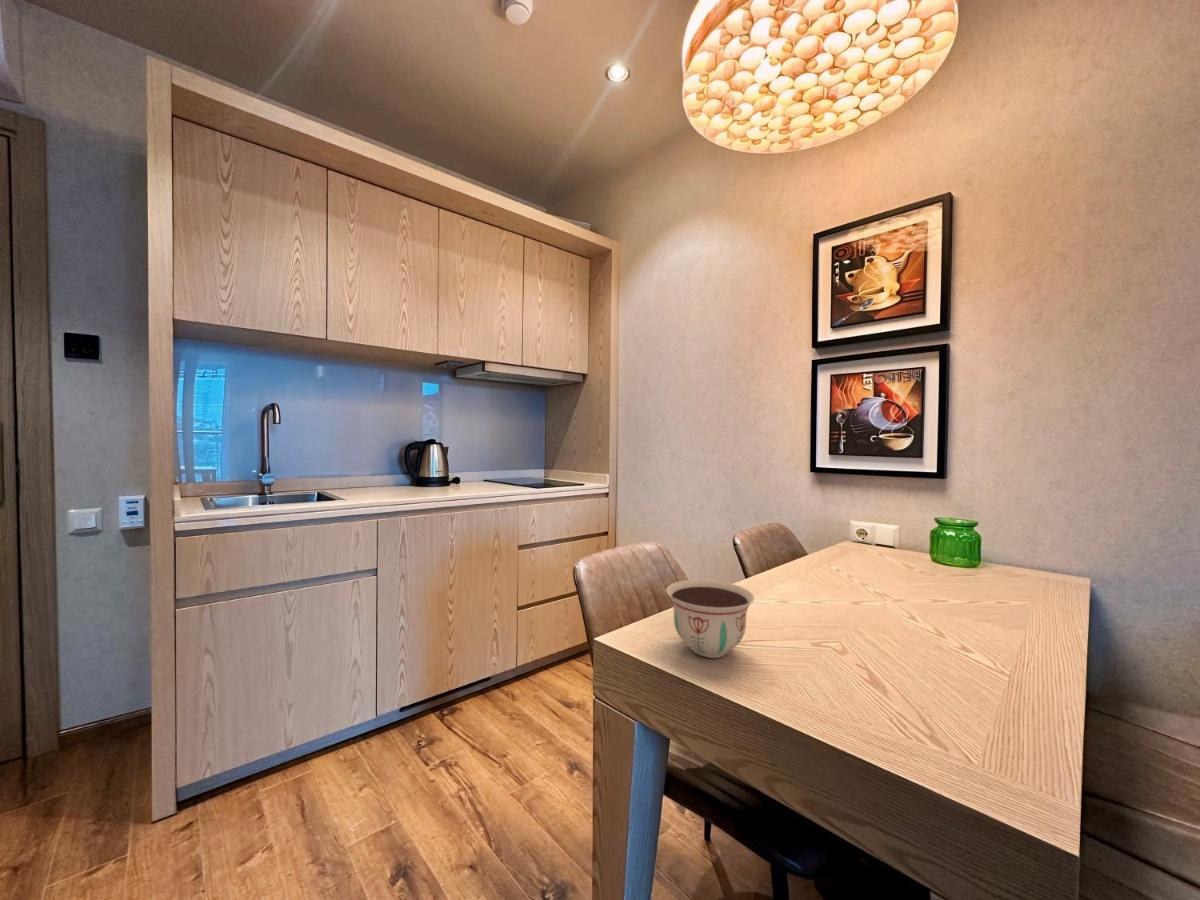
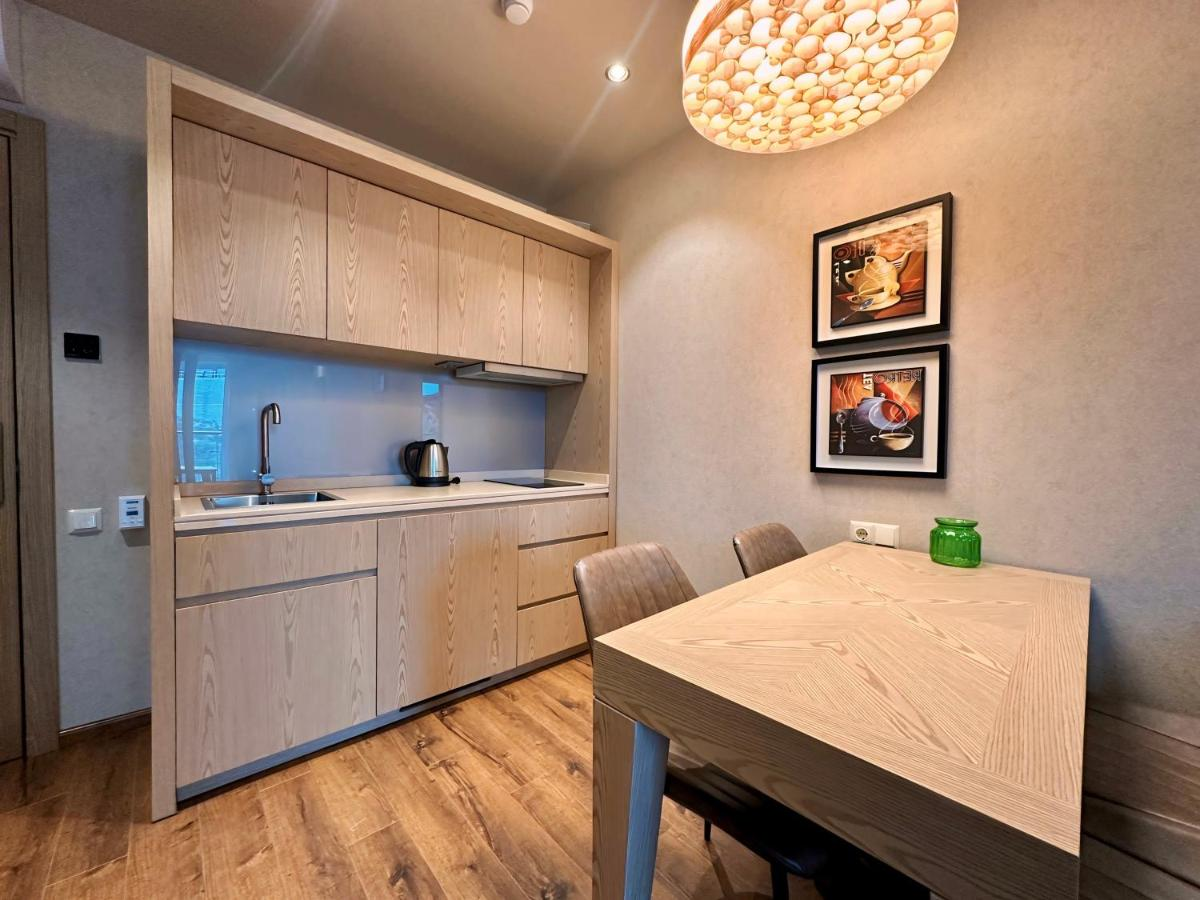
- bowl [665,579,755,659]
